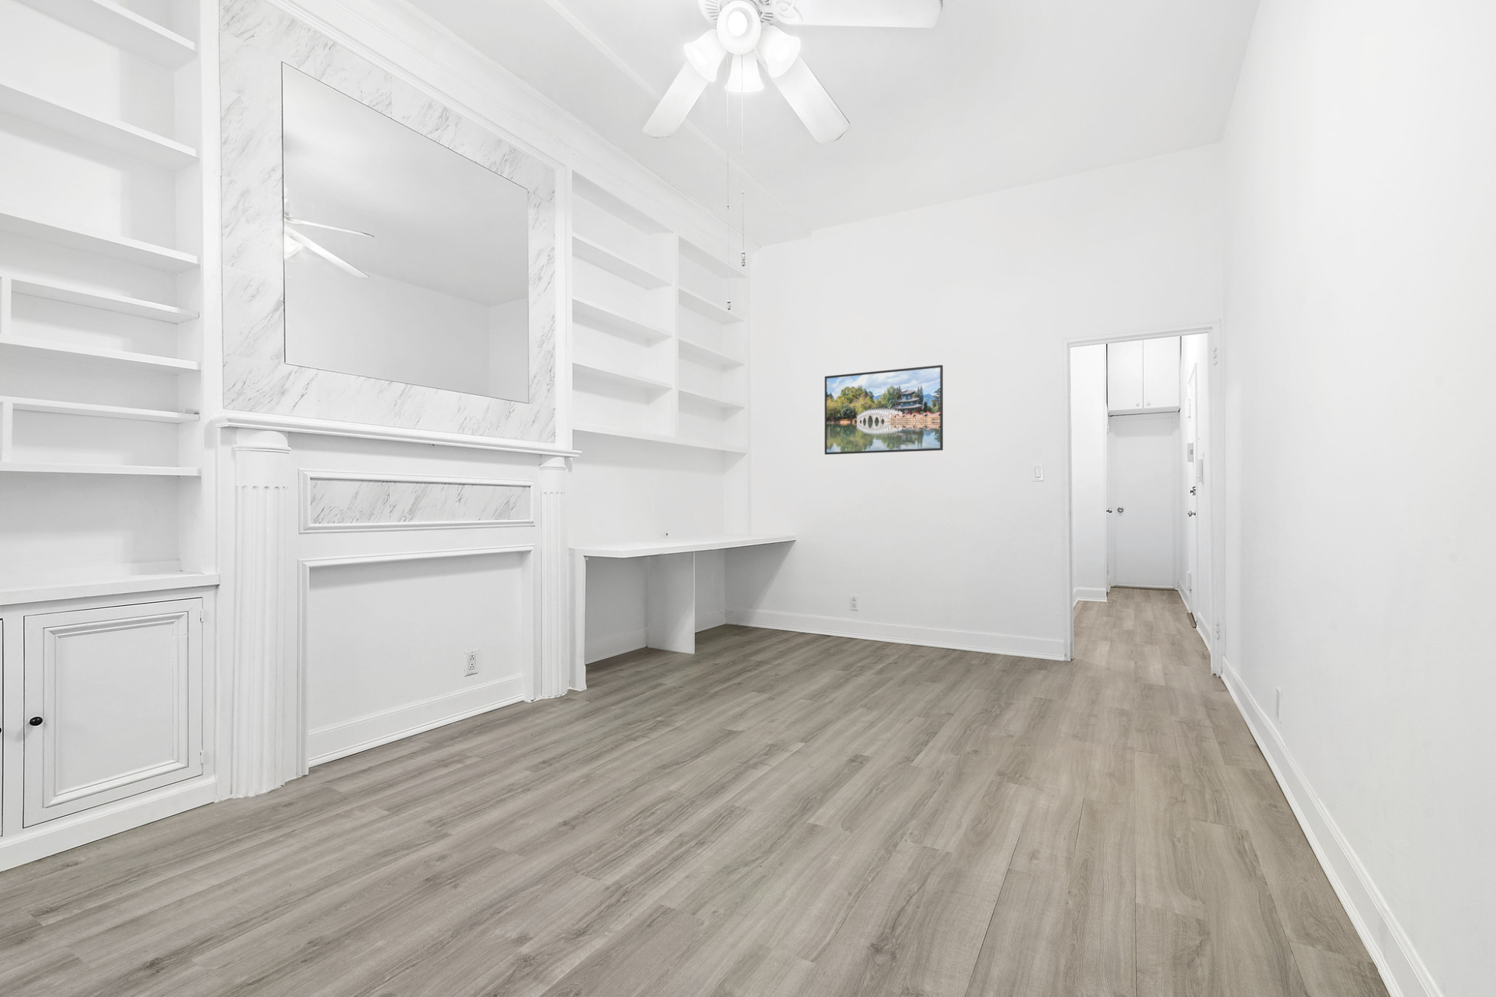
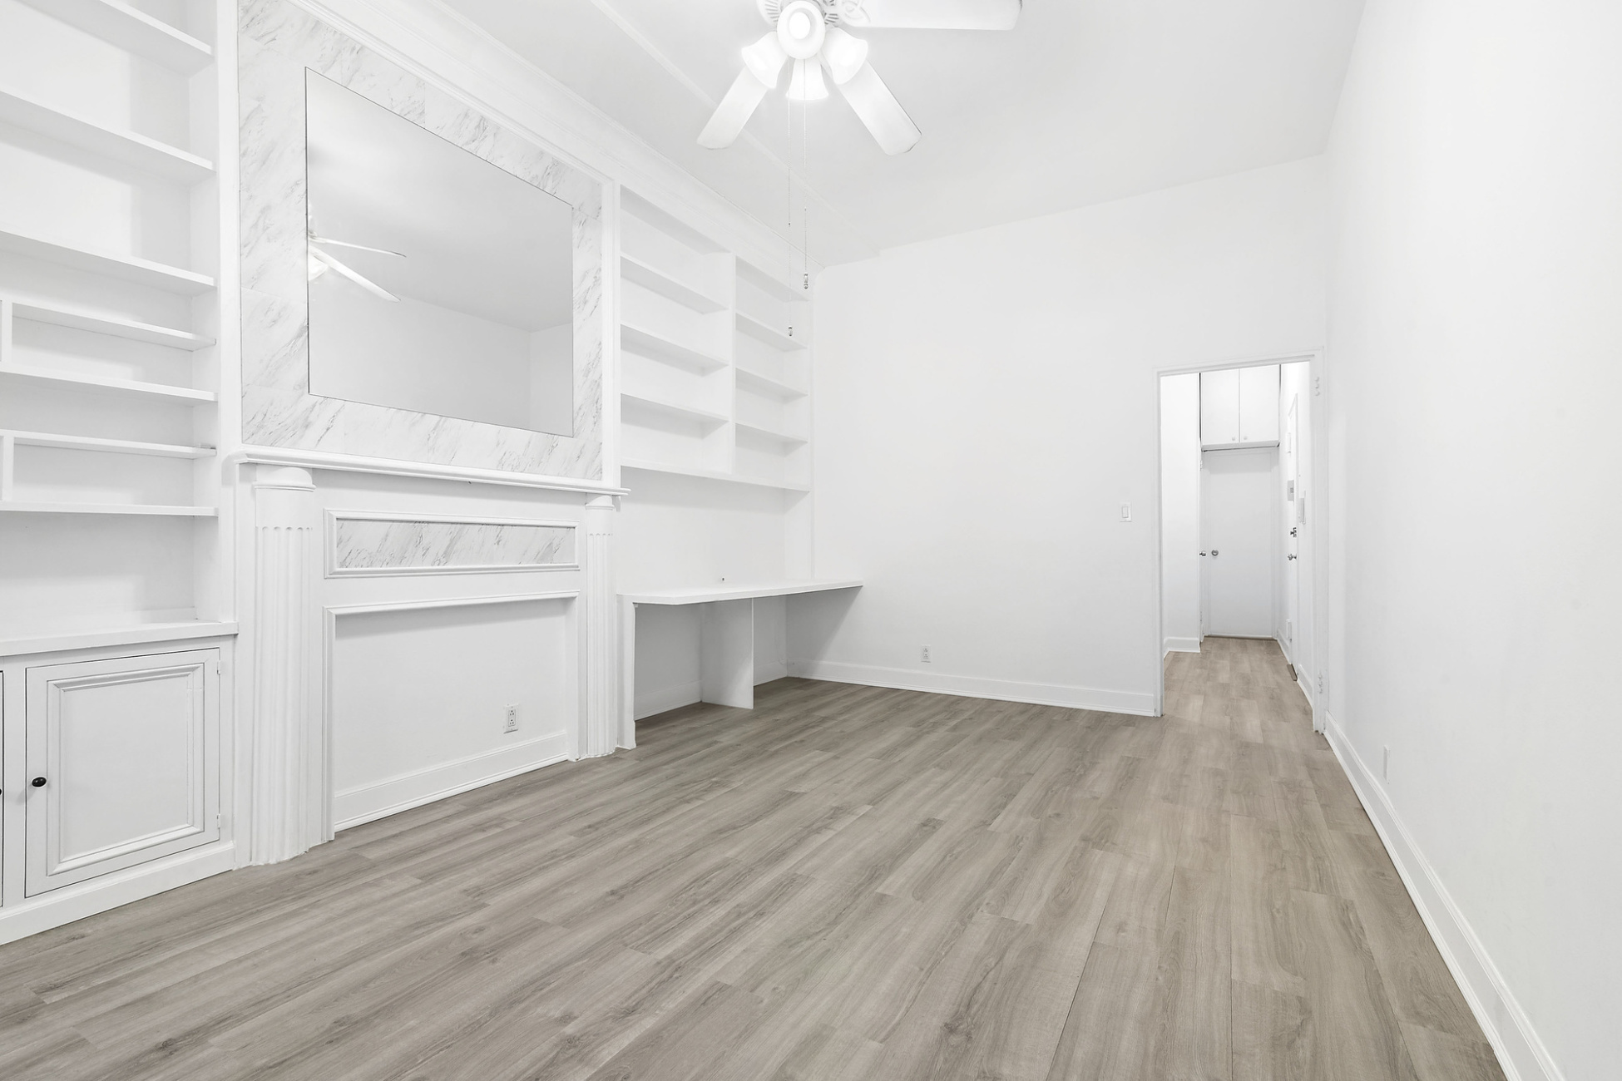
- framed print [824,364,944,455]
